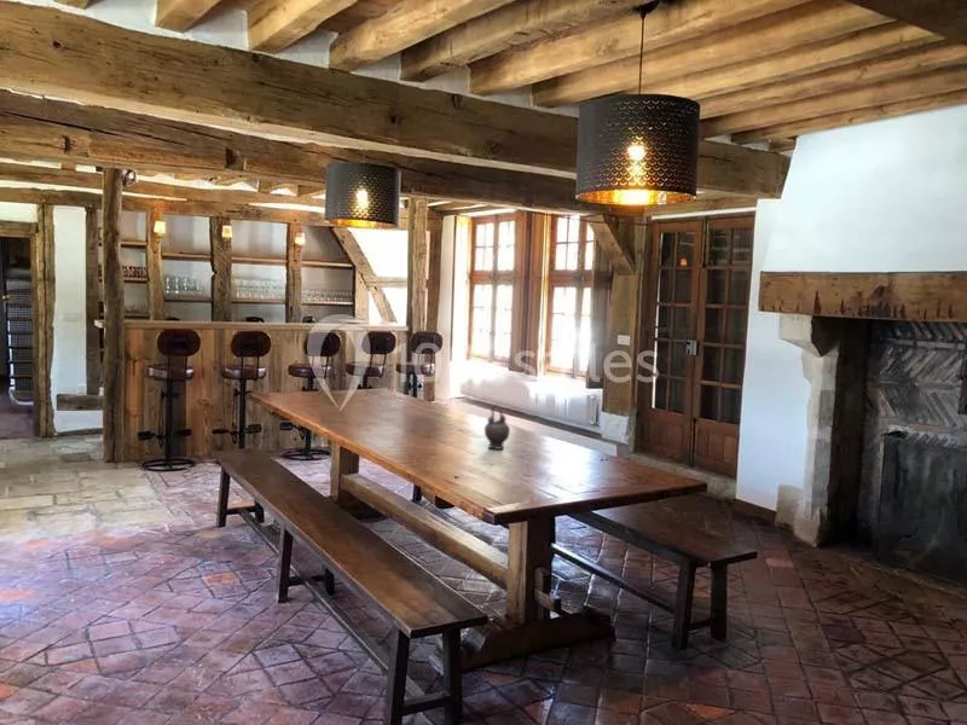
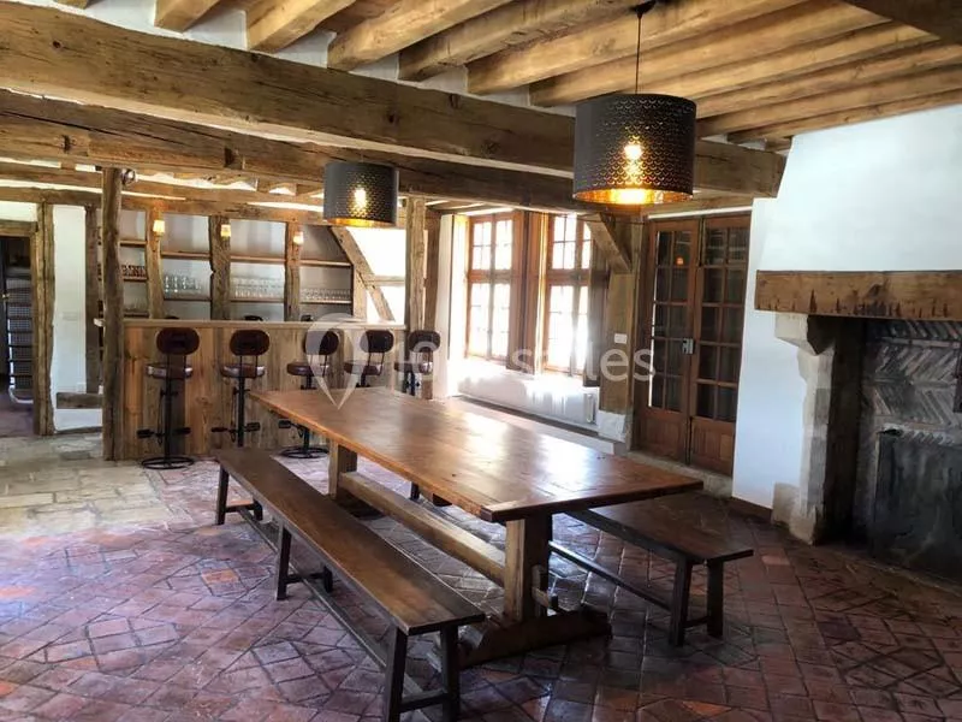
- teapot [484,404,511,451]
